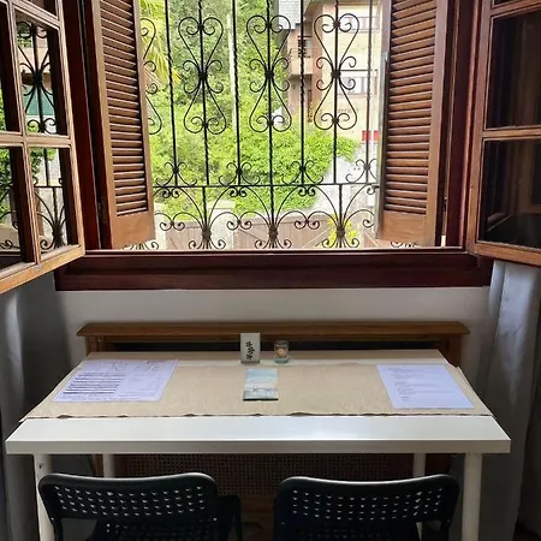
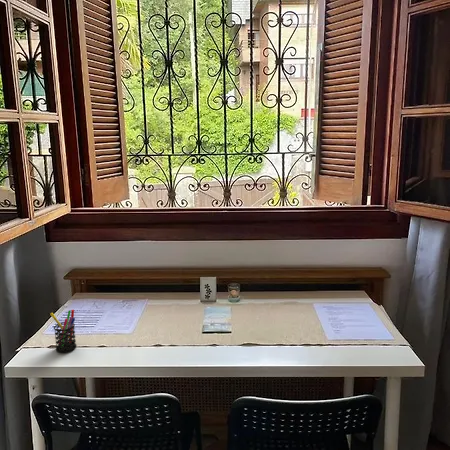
+ pen holder [49,309,78,353]
